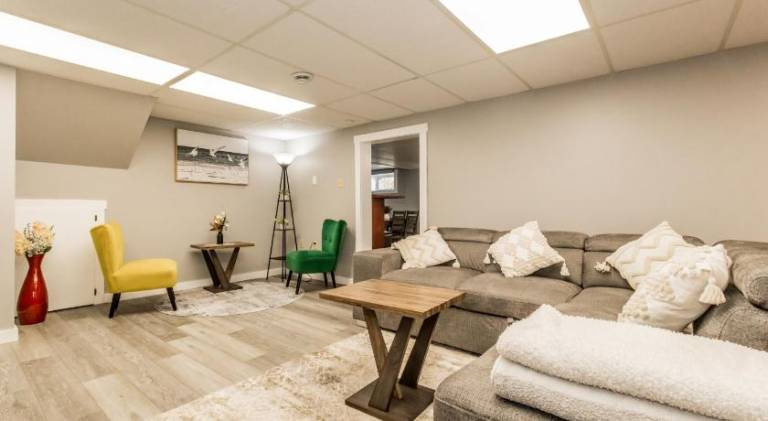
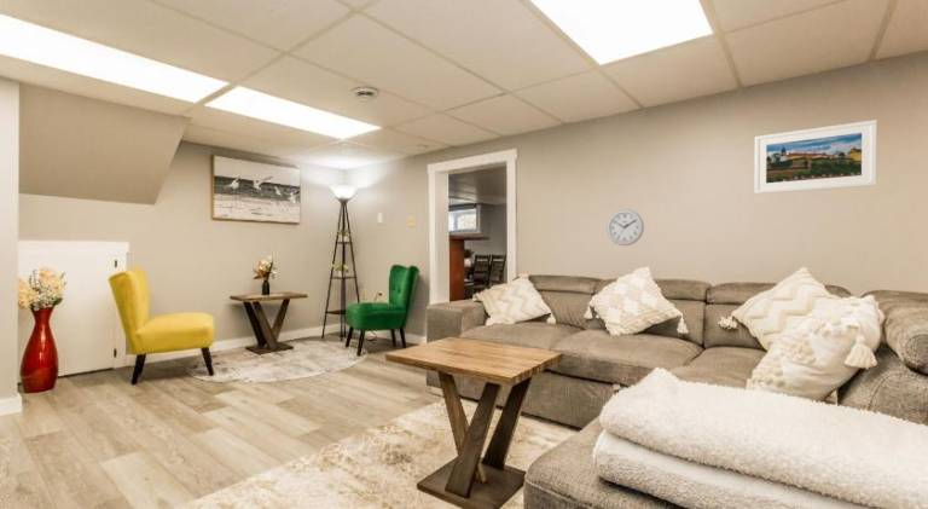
+ wall clock [605,208,645,247]
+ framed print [753,118,878,195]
